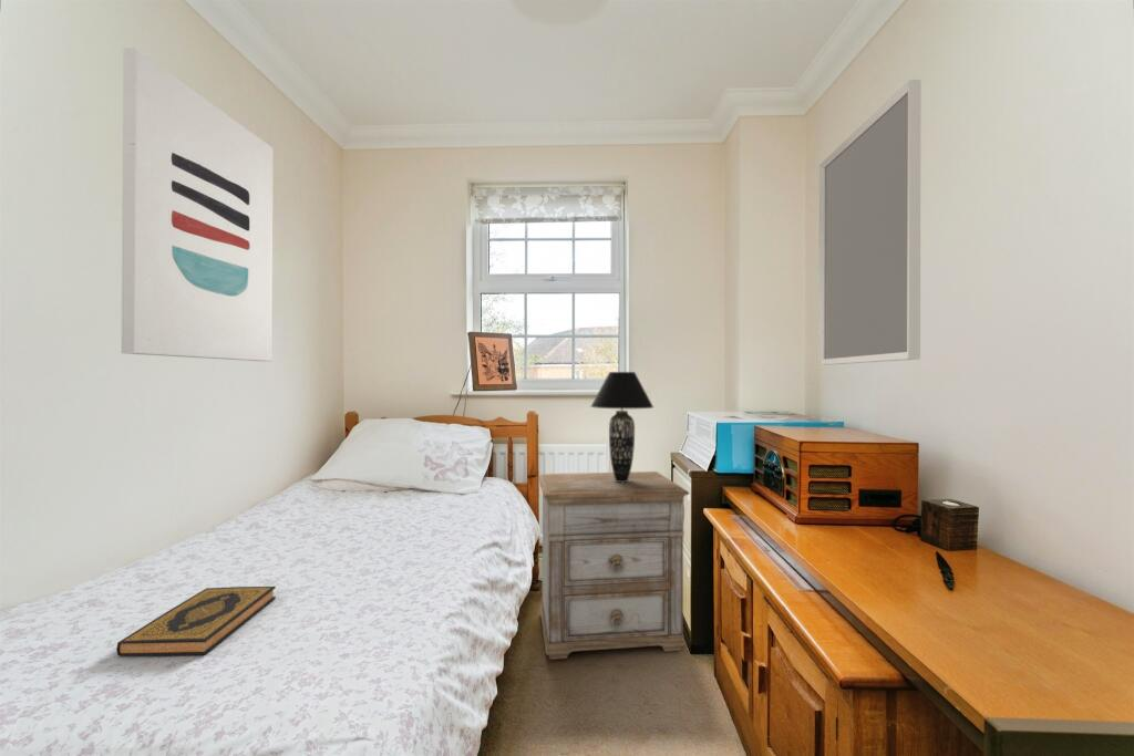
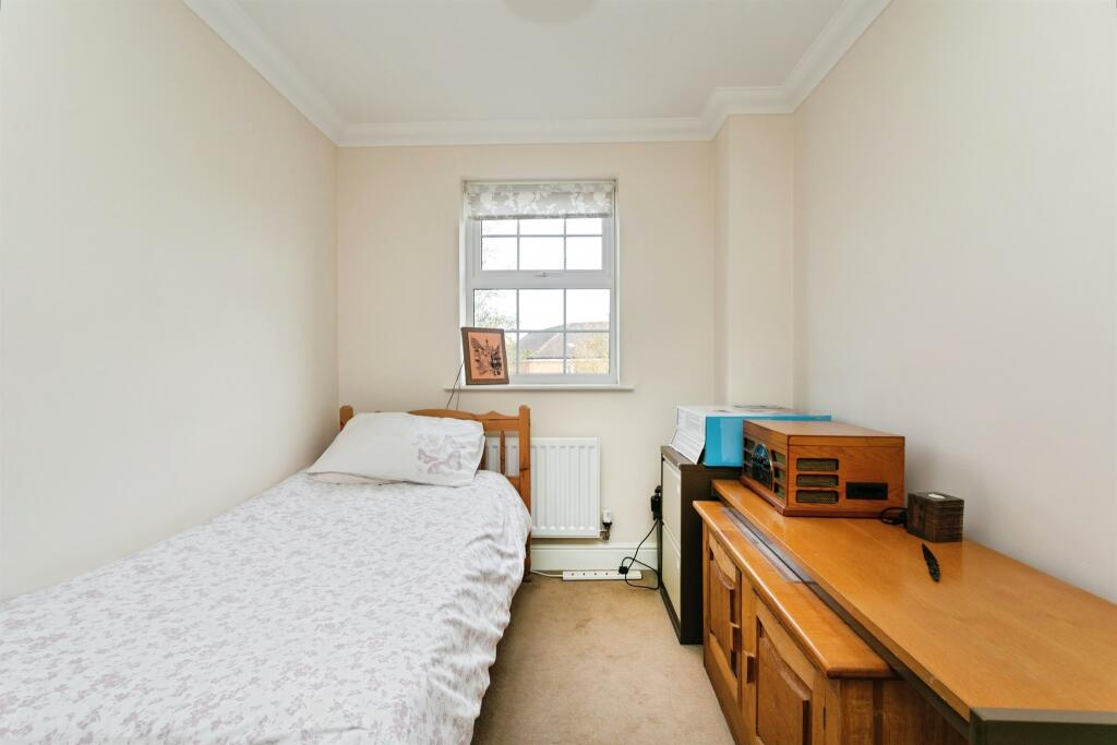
- hardback book [115,586,277,656]
- table lamp [590,371,654,483]
- wall art [121,46,275,362]
- nightstand [537,470,690,661]
- home mirror [817,79,921,366]
